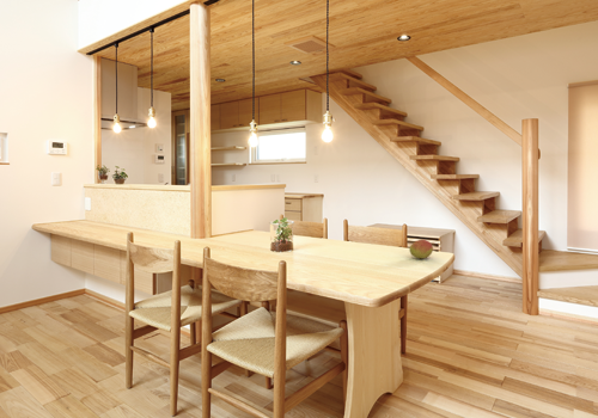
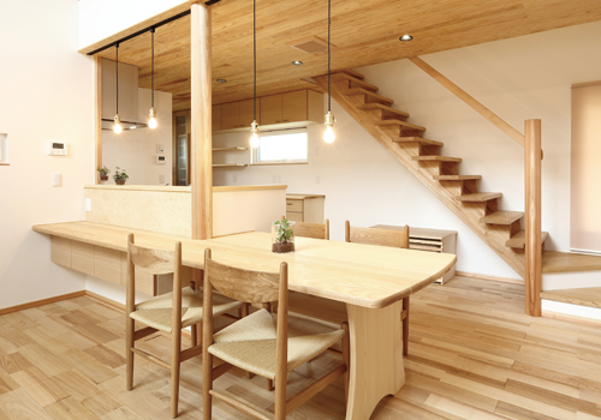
- fruit [408,239,434,260]
